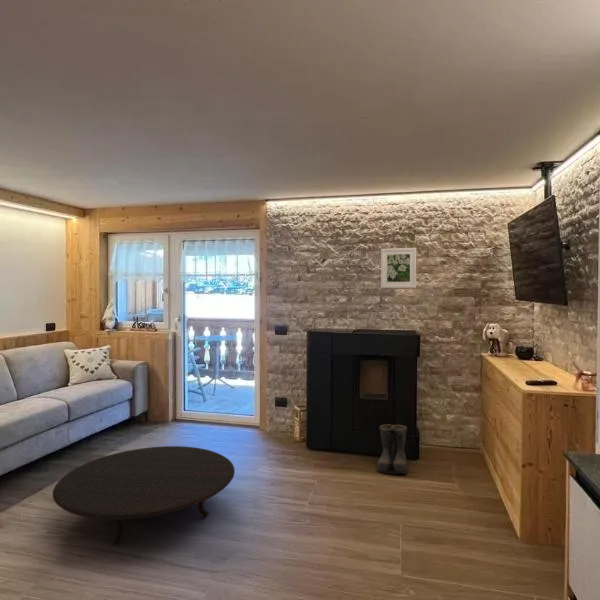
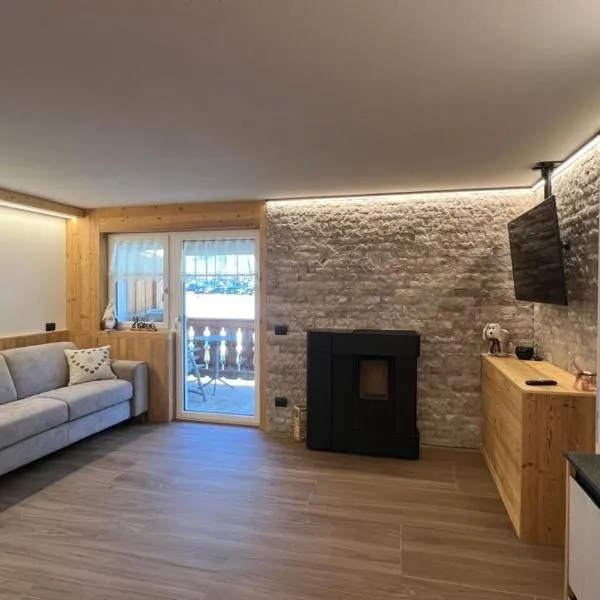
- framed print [380,247,417,289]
- boots [376,423,409,475]
- table [52,445,236,547]
